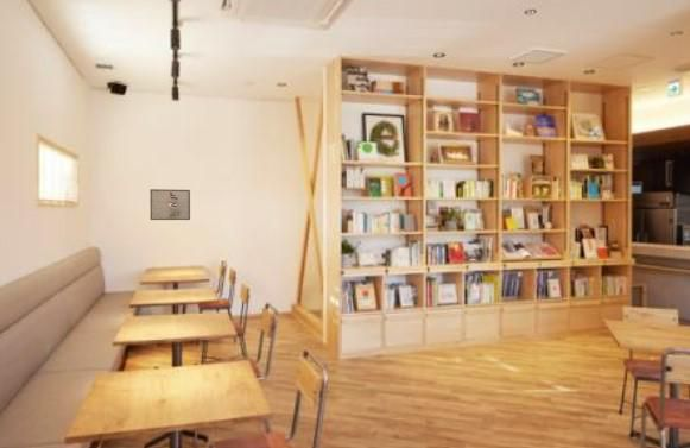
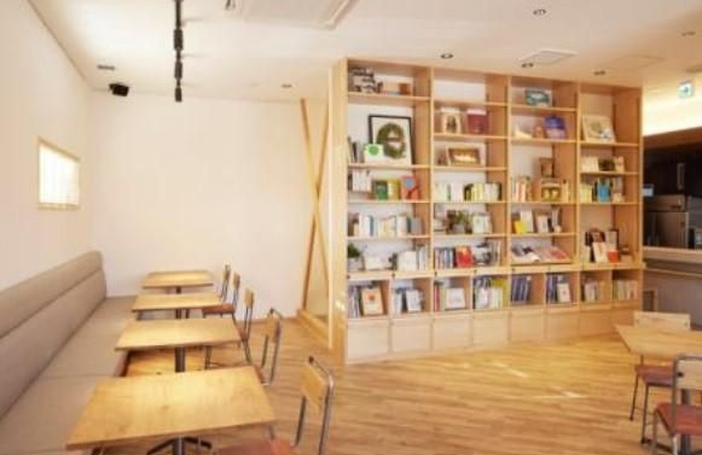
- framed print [148,188,191,221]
